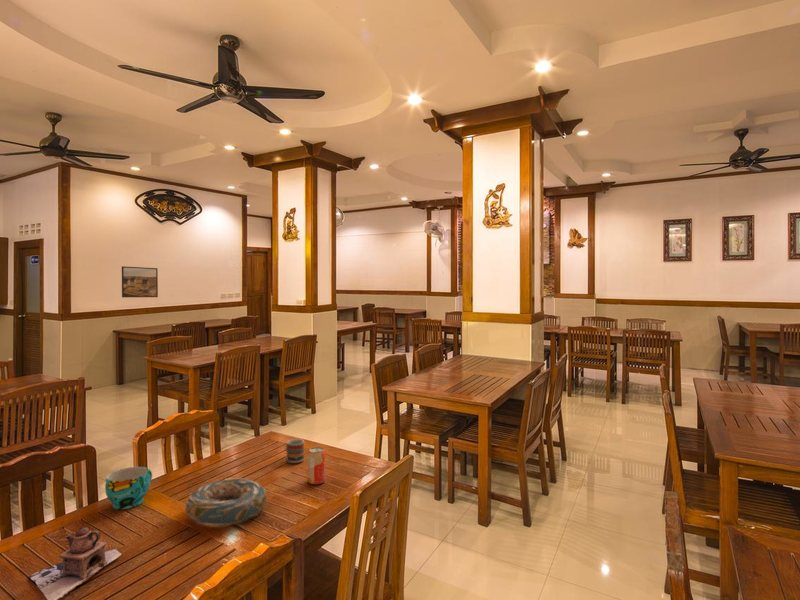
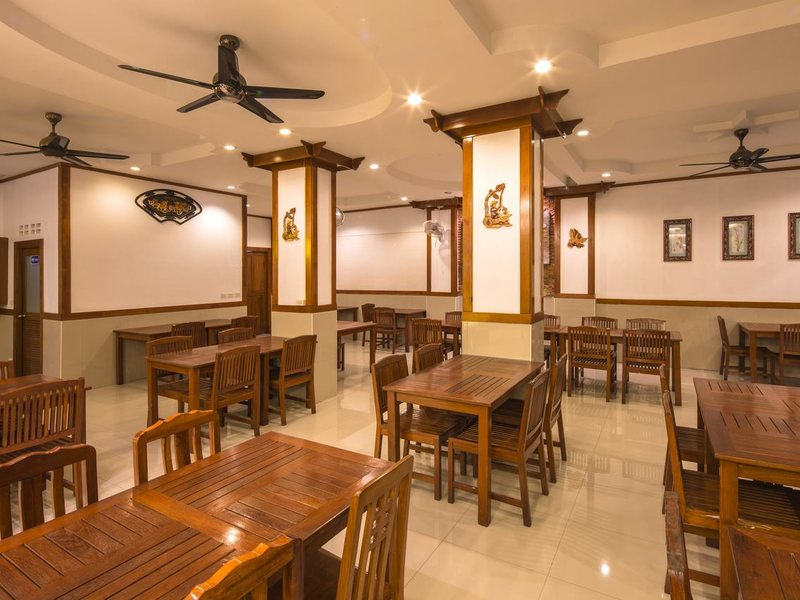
- decorative bowl [185,477,268,528]
- beverage can [307,446,326,485]
- cup [285,438,305,464]
- teapot [28,526,123,600]
- cup [104,466,153,510]
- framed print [121,265,159,298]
